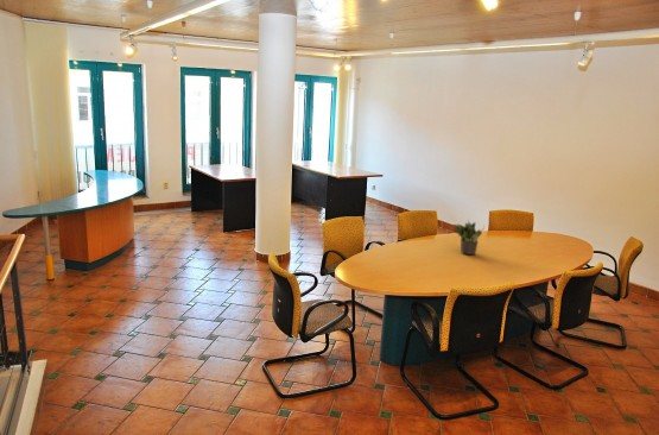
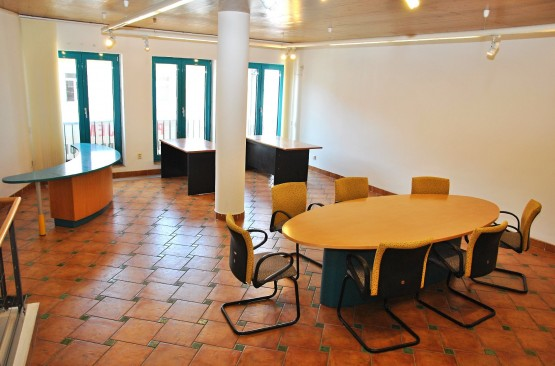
- potted plant [452,218,486,256]
